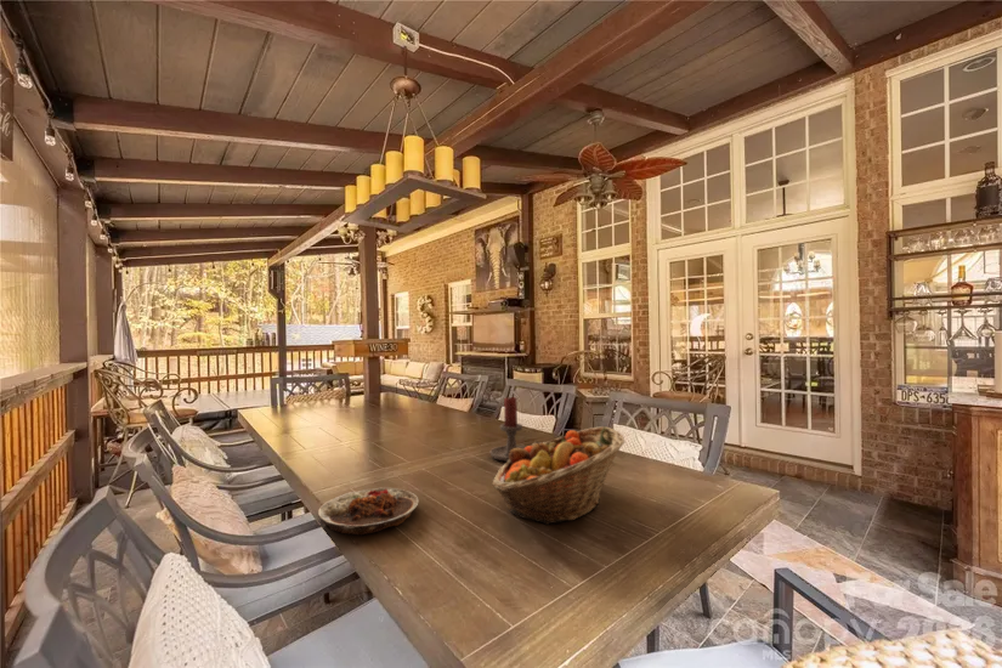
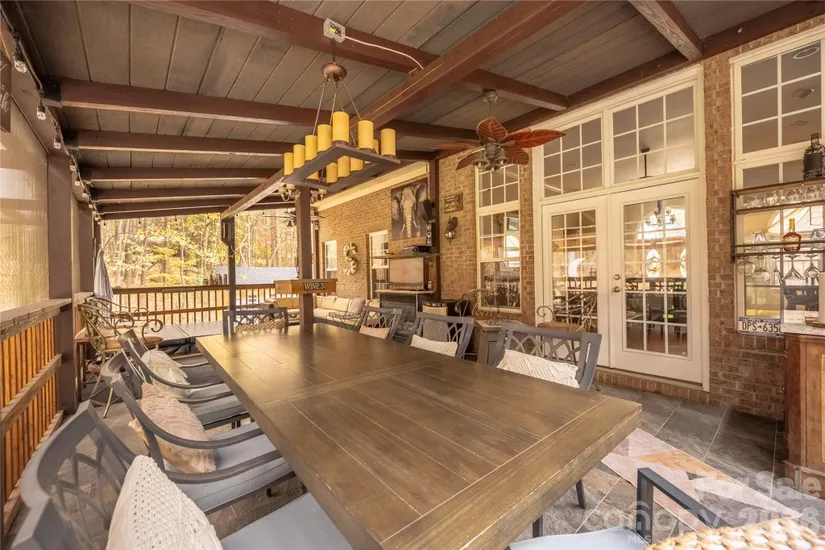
- plate [317,487,419,536]
- fruit basket [491,425,625,526]
- candle holder [489,396,542,463]
